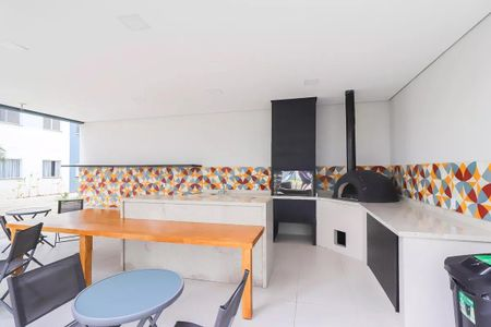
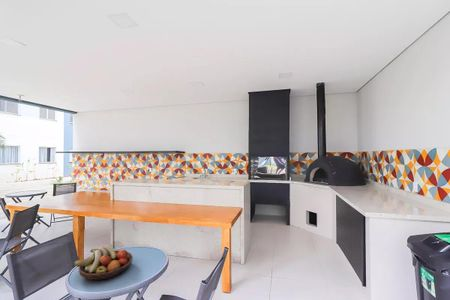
+ fruit bowl [73,246,134,281]
